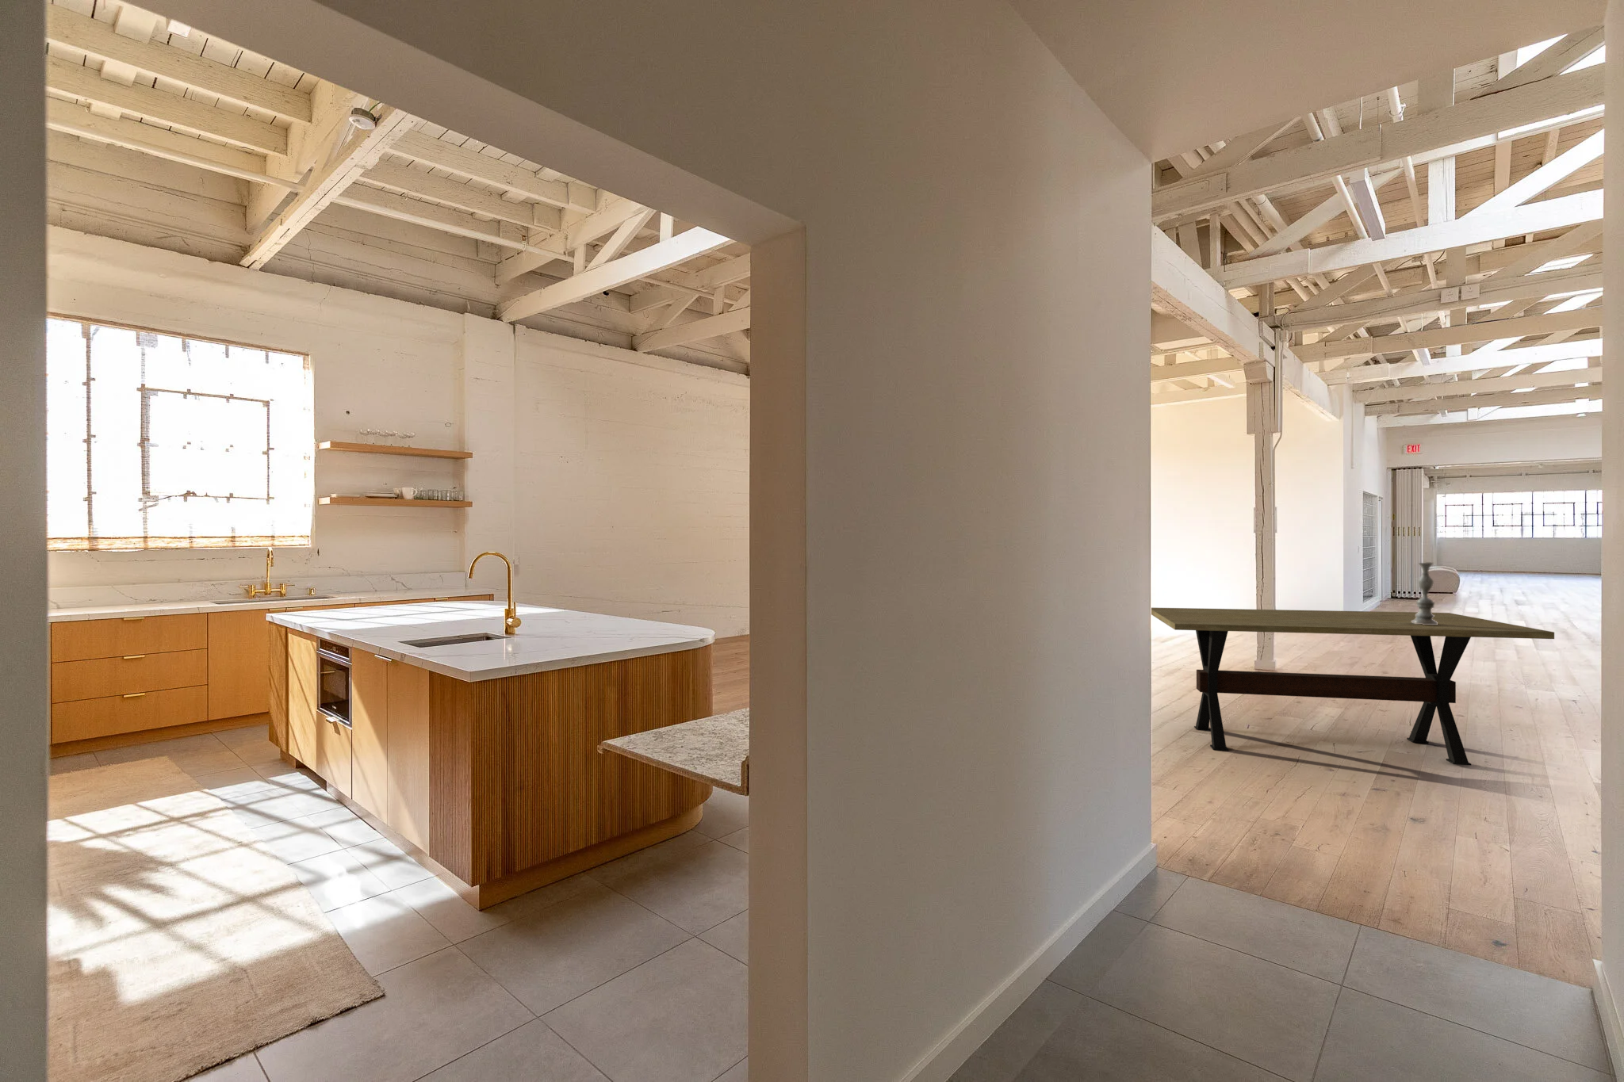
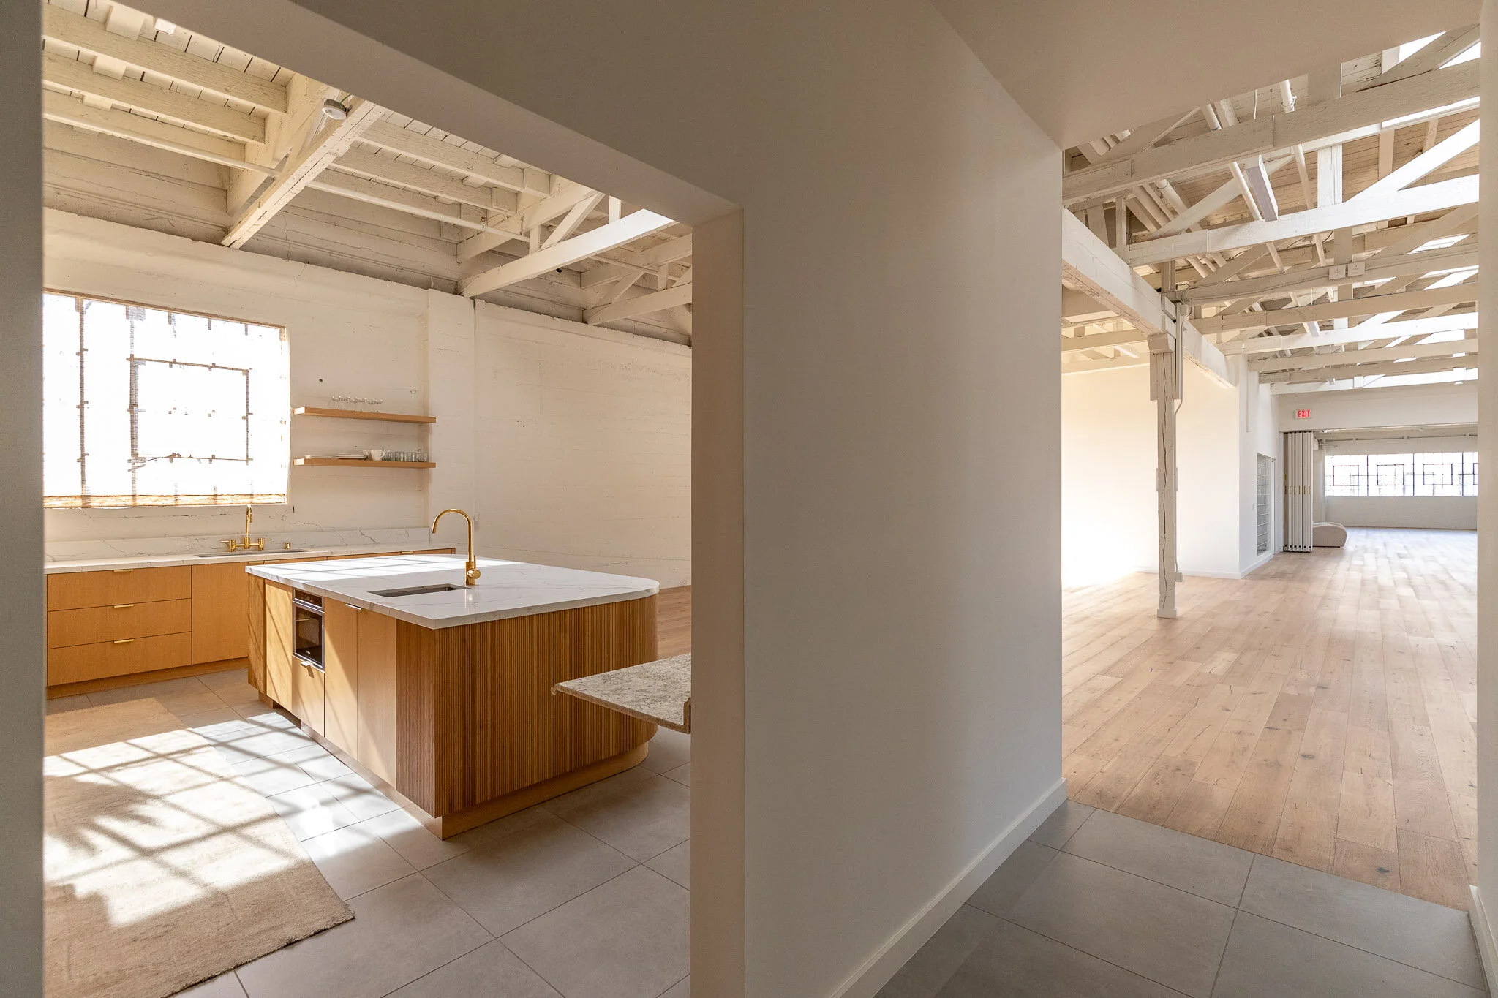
- candlestick [1411,562,1438,624]
- dining table [1152,607,1555,766]
